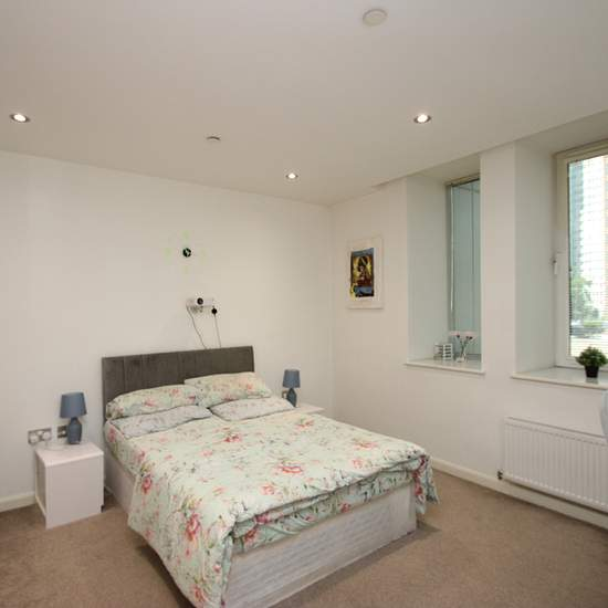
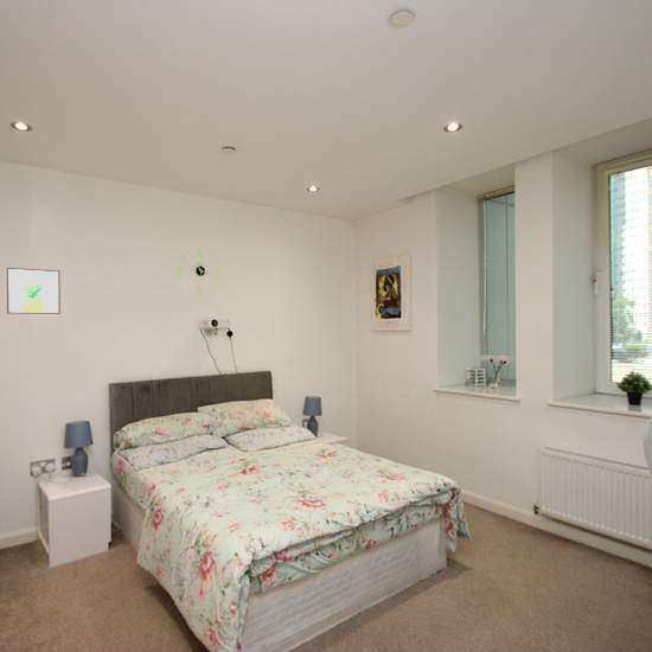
+ wall art [6,267,62,315]
